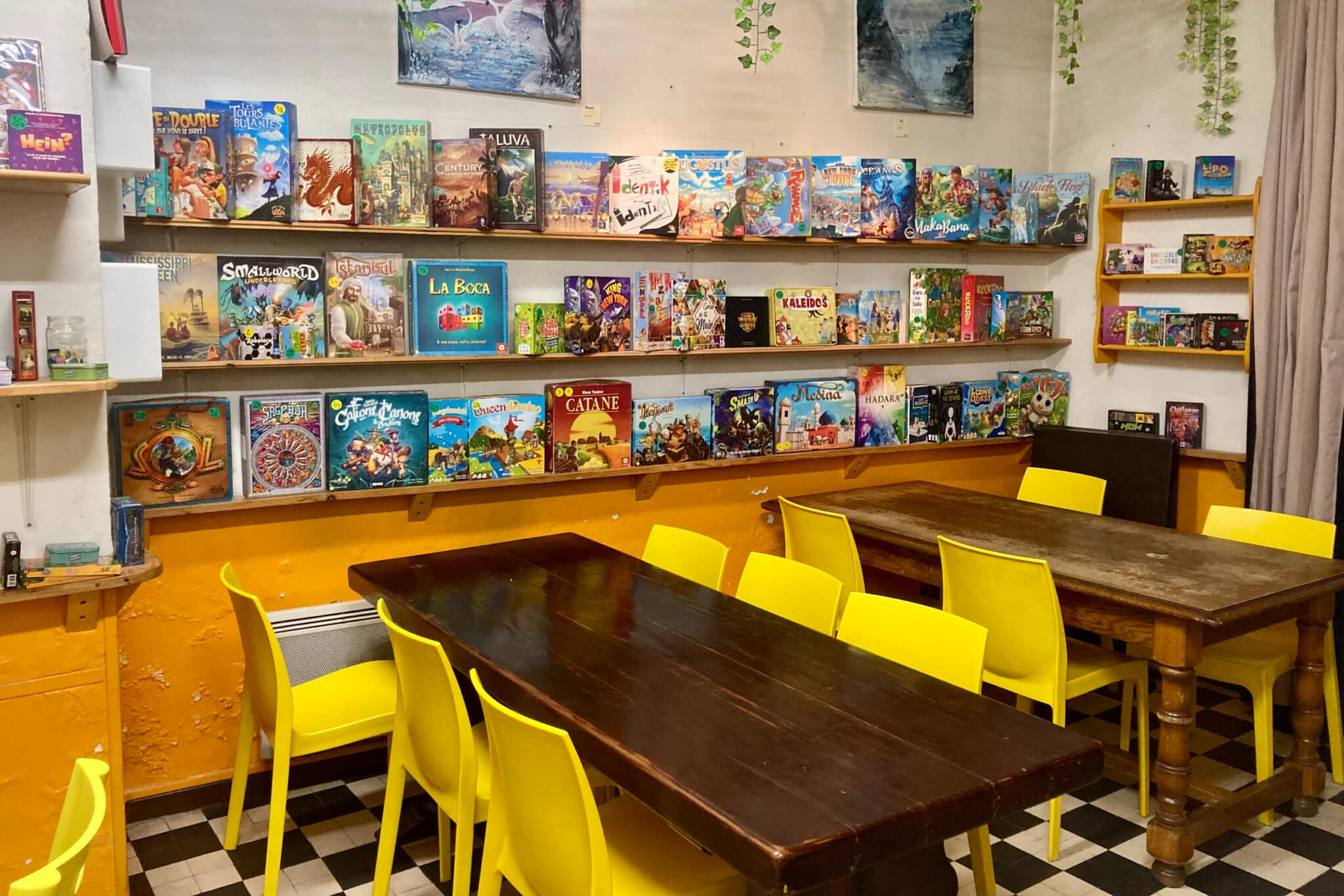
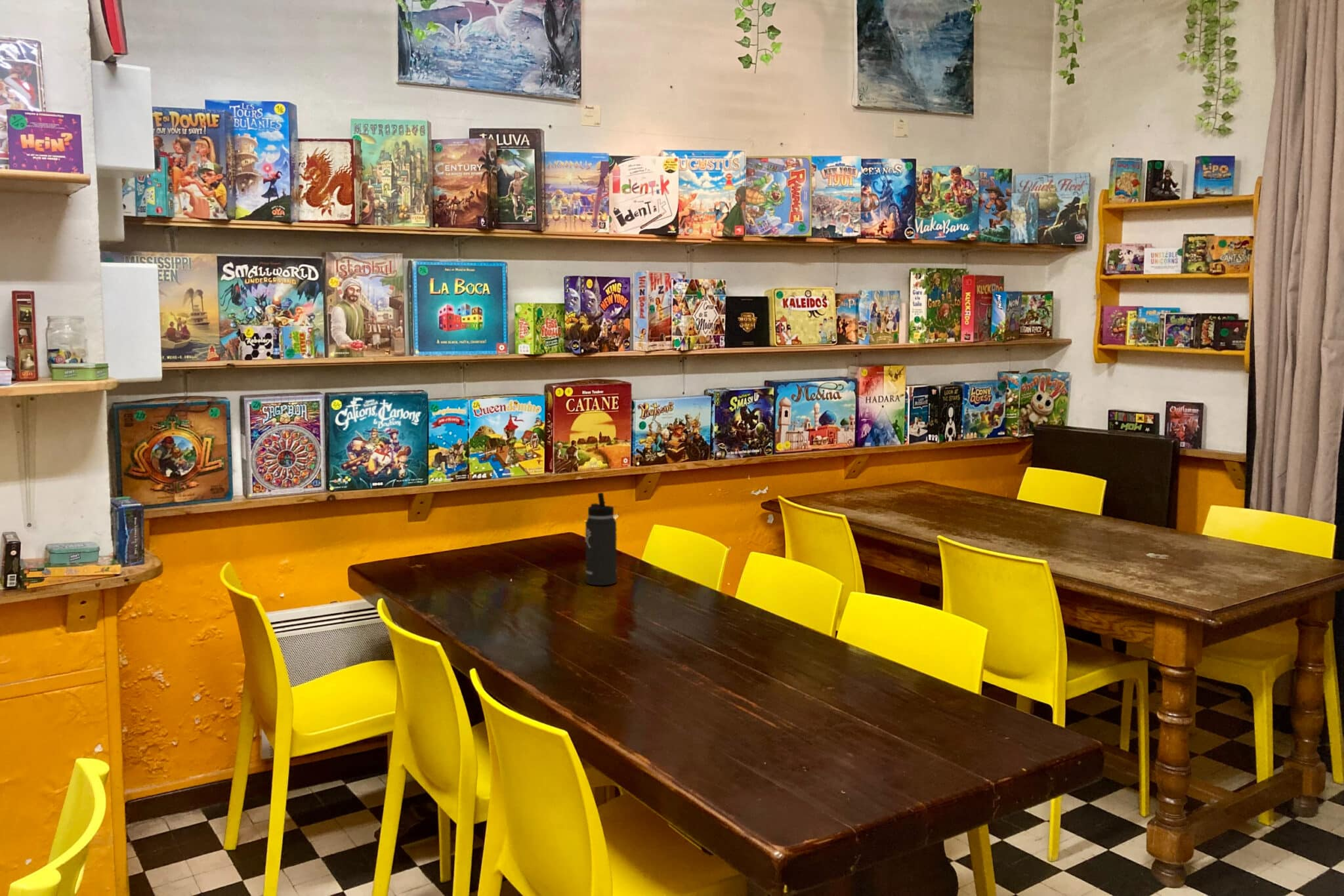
+ thermos bottle [585,492,618,586]
